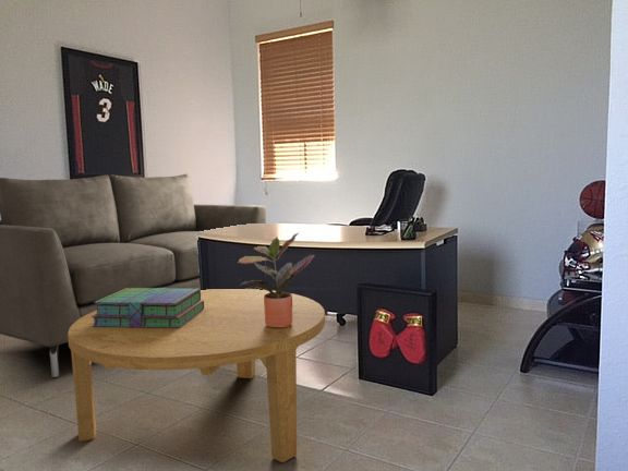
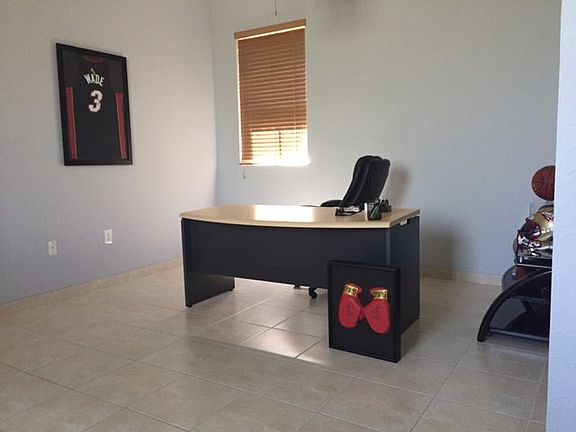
- stack of books [92,288,204,328]
- potted plant [237,231,316,327]
- coffee table [68,288,326,463]
- sofa [0,173,267,378]
